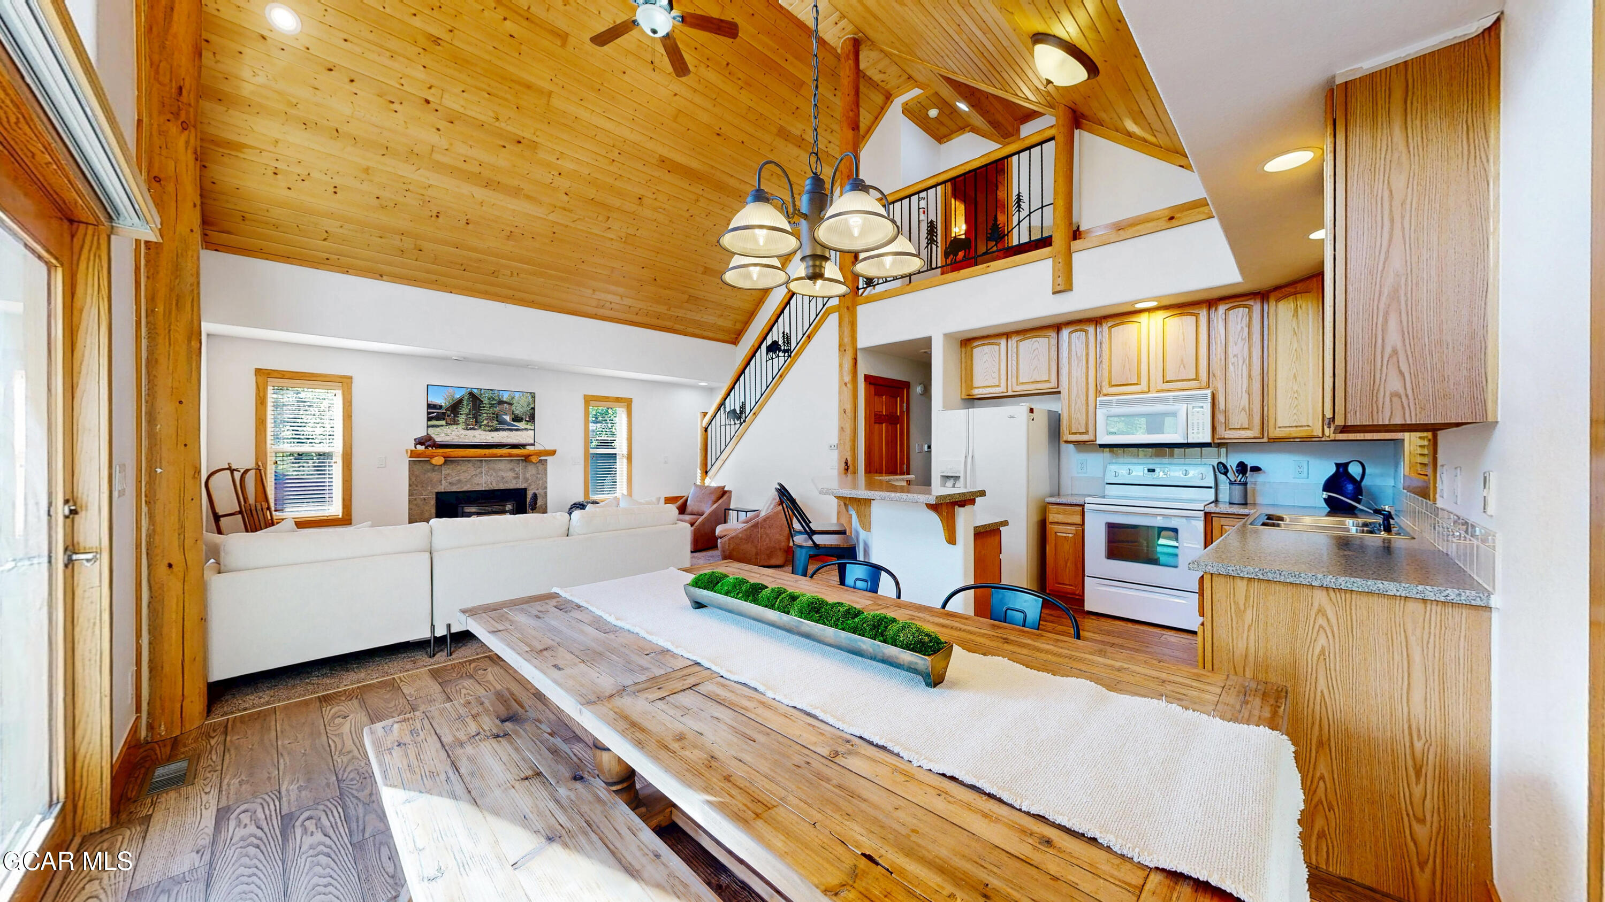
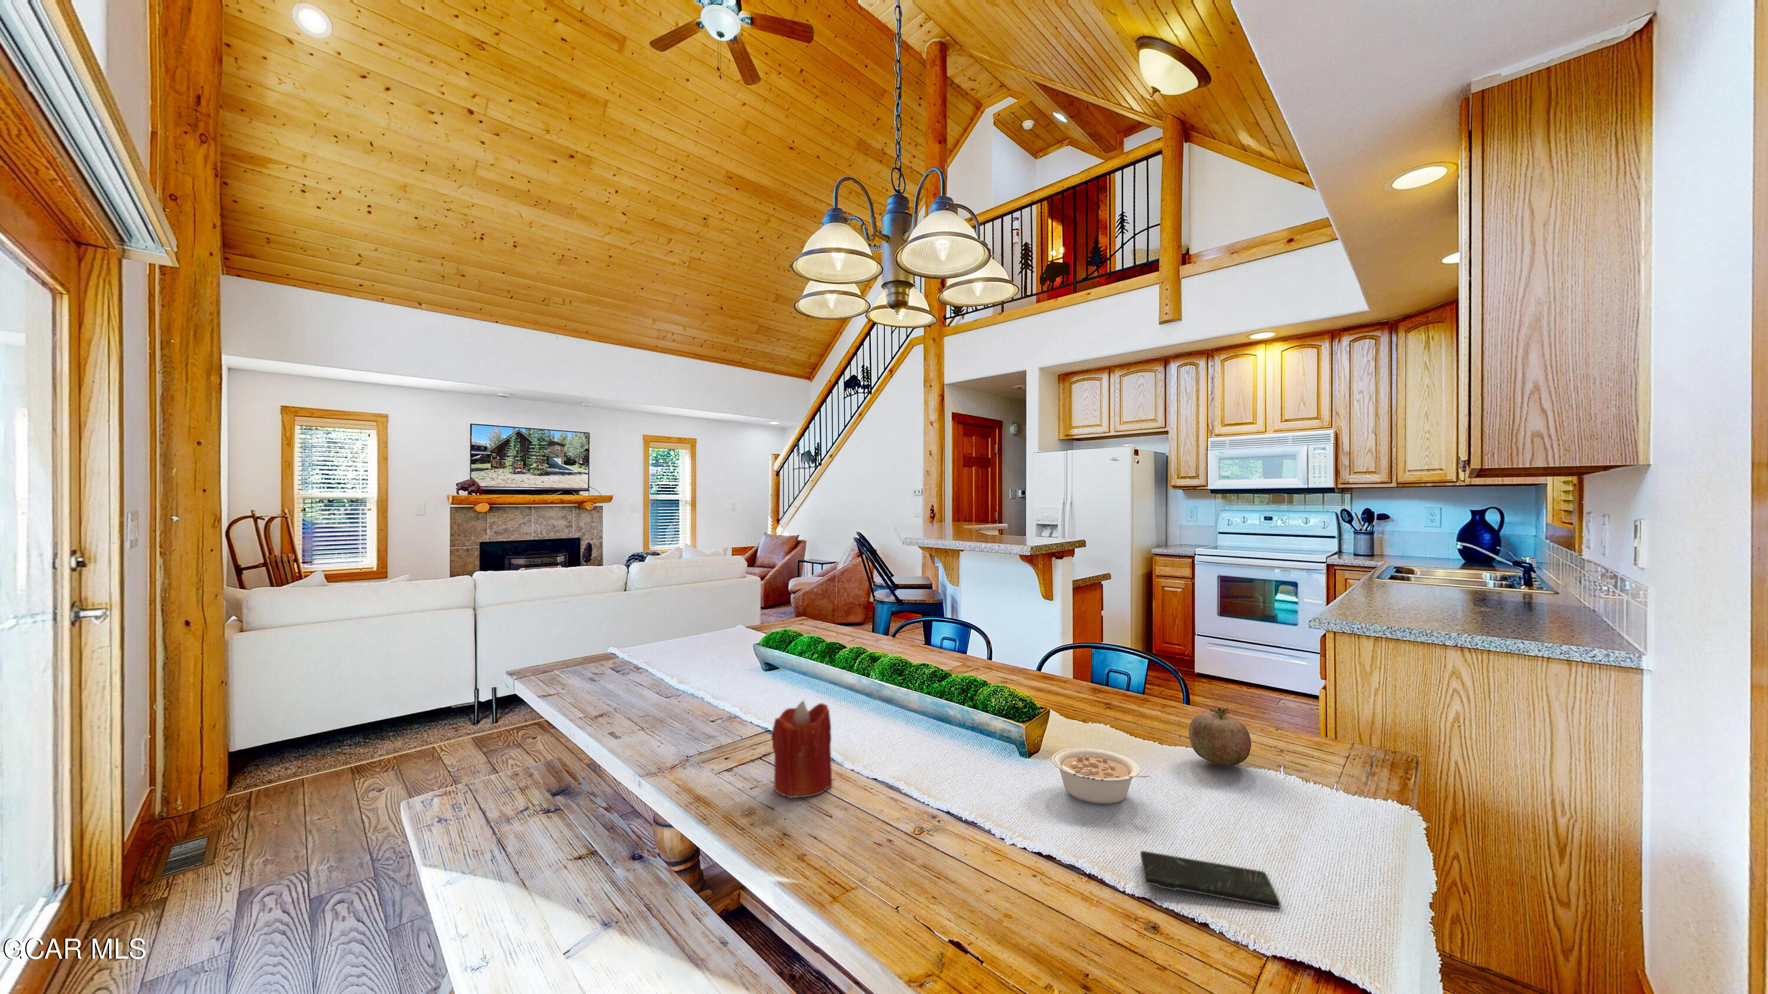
+ legume [1052,748,1151,805]
+ candle [771,700,833,799]
+ smartphone [1139,851,1281,909]
+ fruit [1189,706,1252,767]
